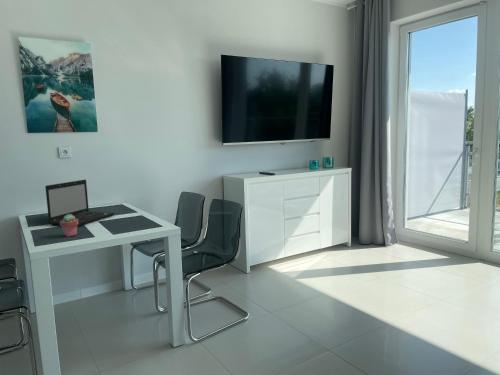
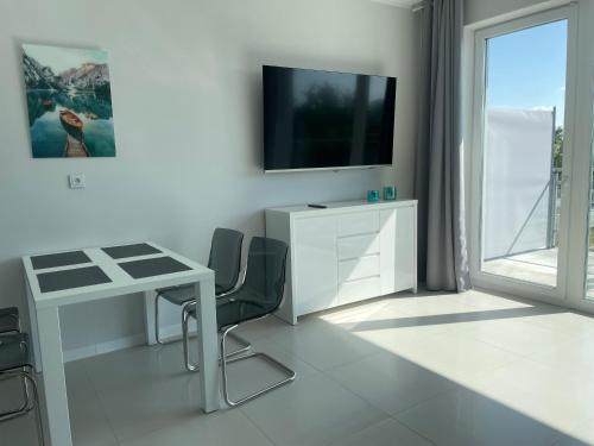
- potted succulent [60,214,78,238]
- laptop [44,179,116,227]
